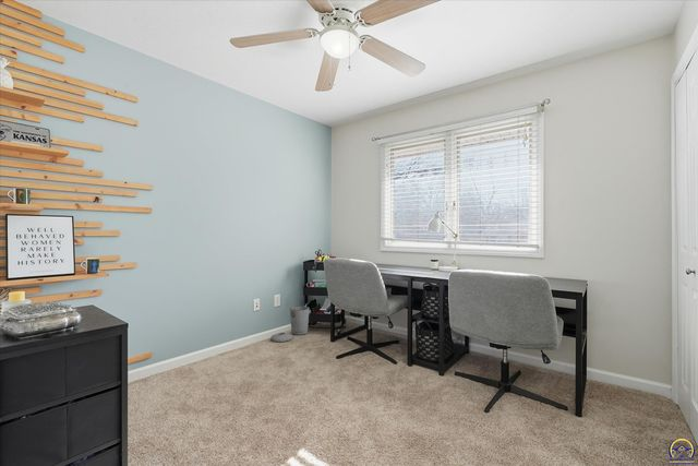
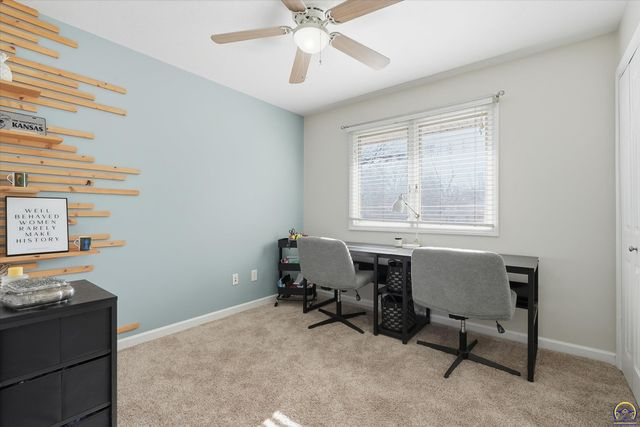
- trash can [269,306,310,343]
